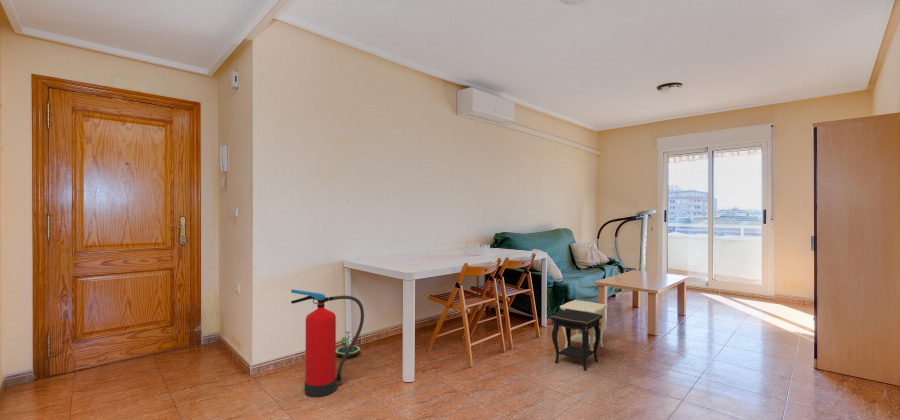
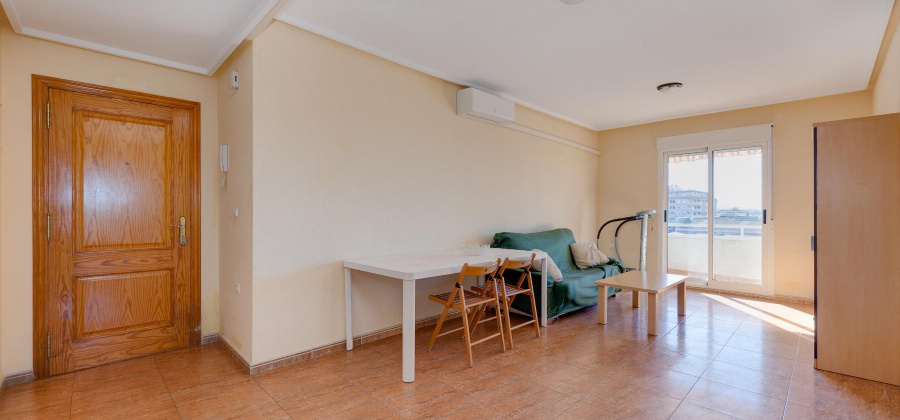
- fire extinguisher [290,288,365,398]
- terrarium [336,331,361,358]
- side table [549,299,609,372]
